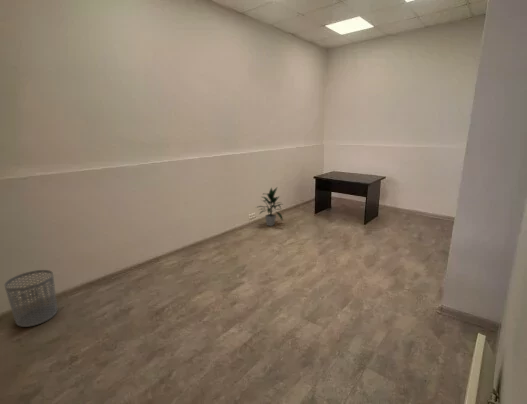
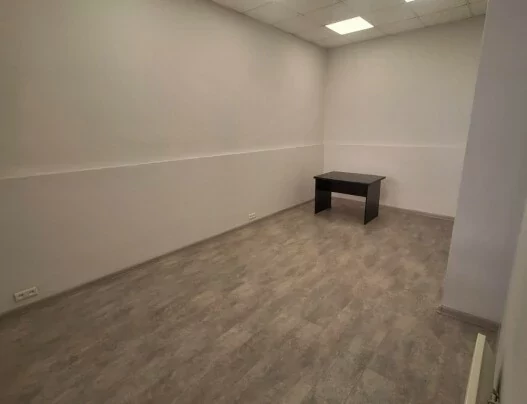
- indoor plant [255,186,284,227]
- waste bin [3,269,58,328]
